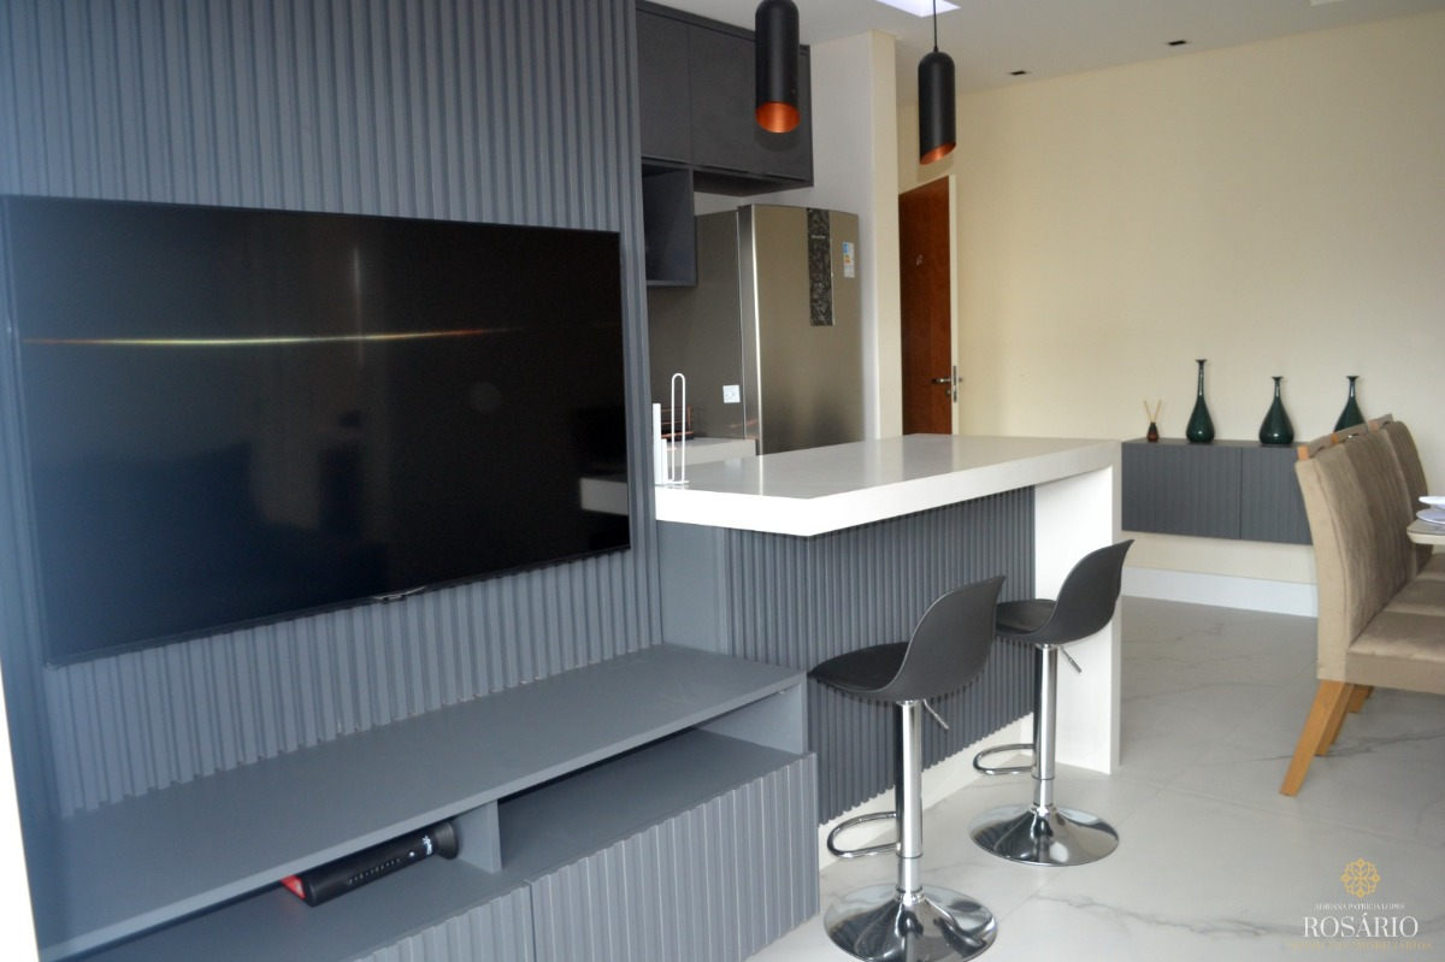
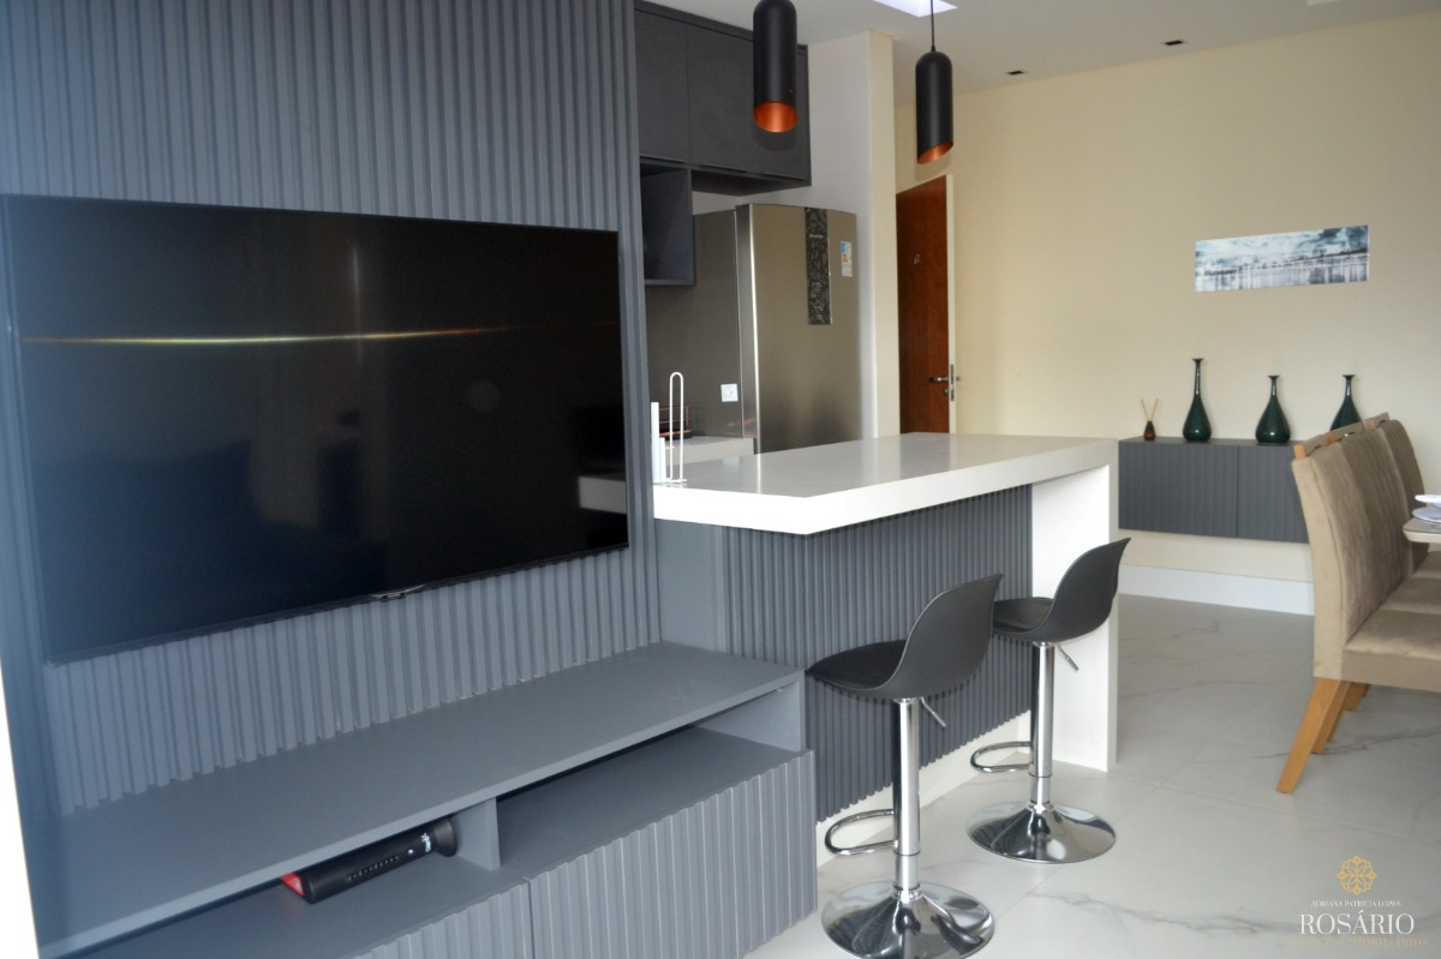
+ wall art [1194,224,1371,294]
